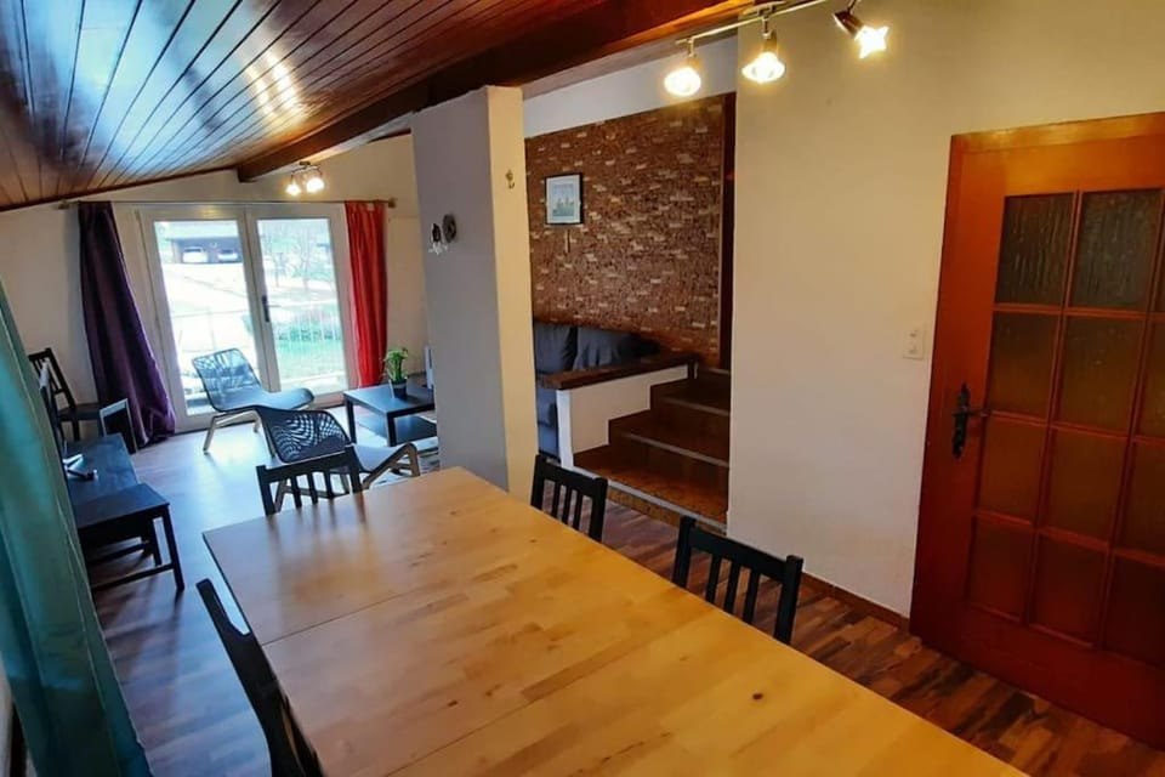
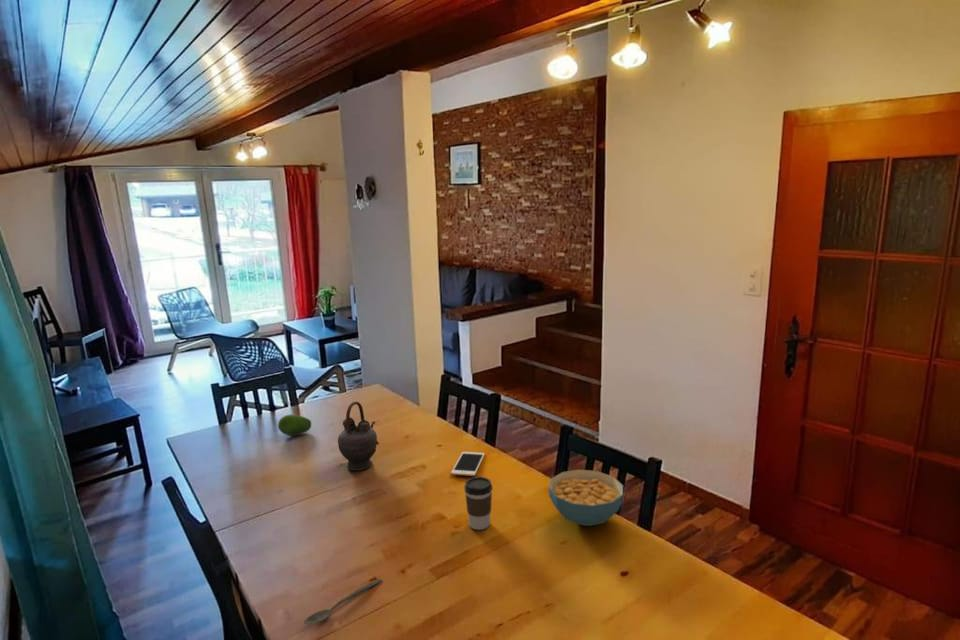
+ fruit [277,413,312,437]
+ spoon [303,578,383,625]
+ cell phone [450,451,486,477]
+ teapot [337,400,380,471]
+ coffee cup [463,476,494,531]
+ cereal bowl [547,469,624,527]
